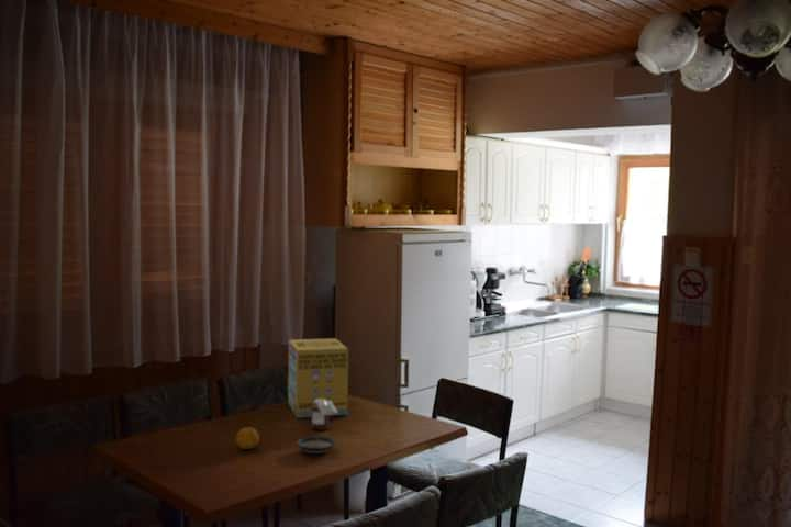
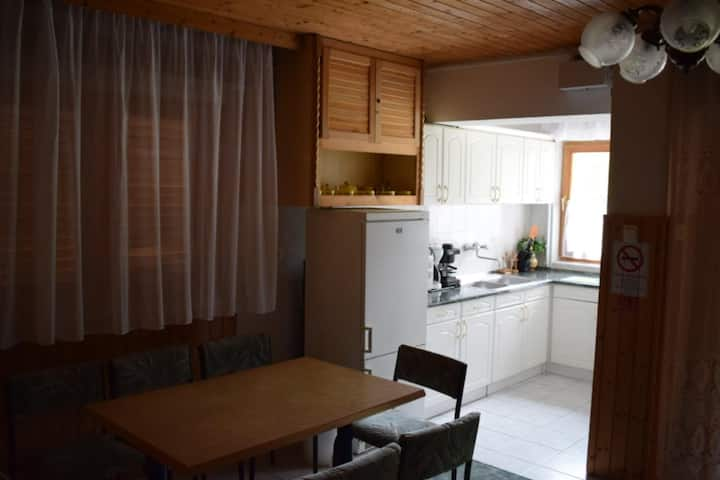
- fruit [235,426,260,450]
- saucer [296,435,337,455]
- cereal box [287,337,349,419]
- jar [310,399,337,431]
